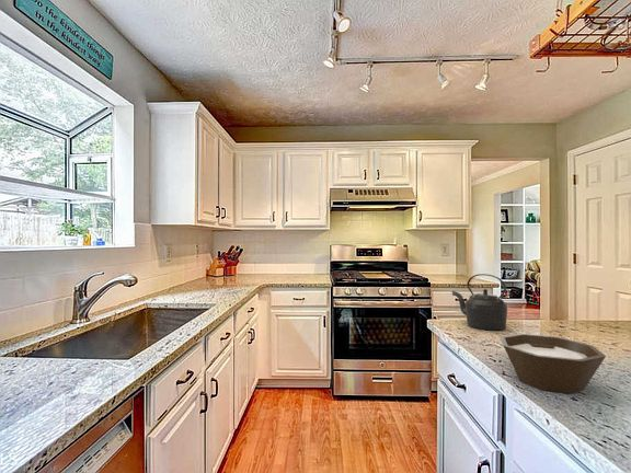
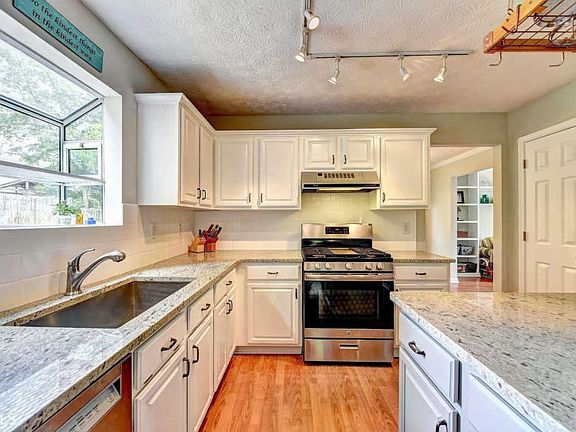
- kettle [451,273,508,331]
- bowl [500,333,607,395]
